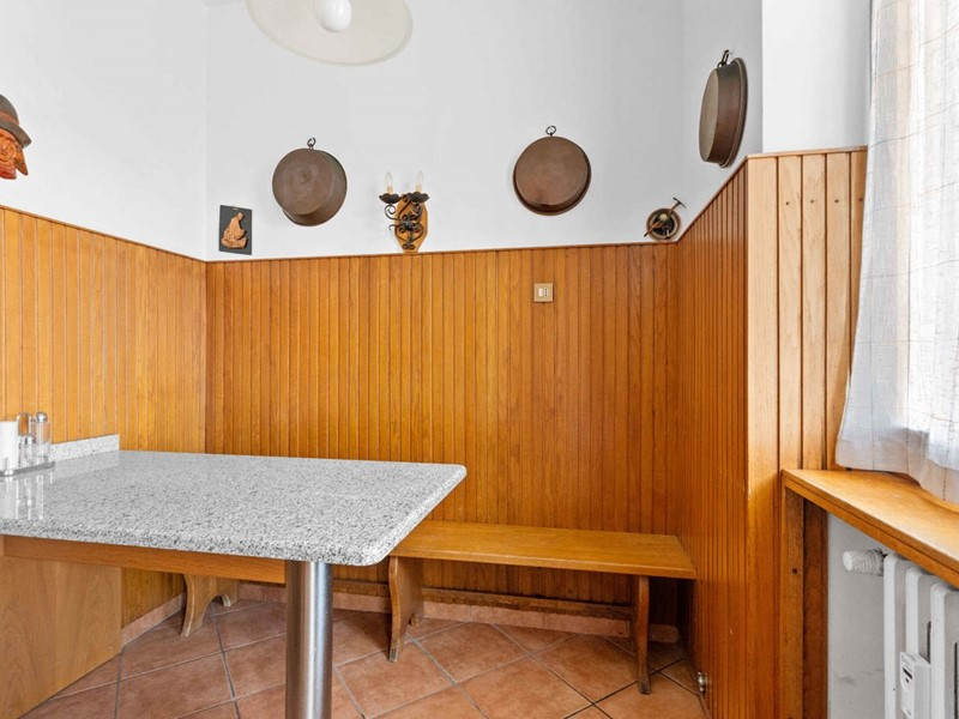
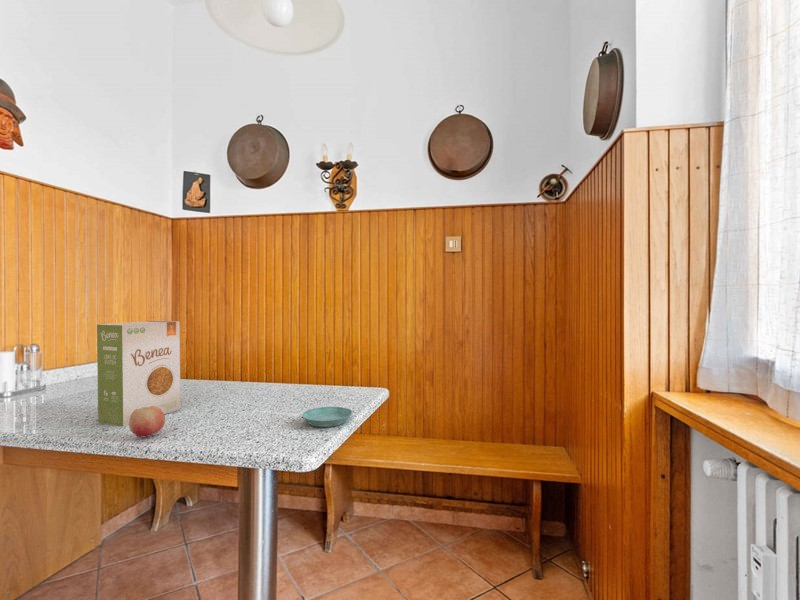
+ fruit [128,406,166,438]
+ food box [96,320,181,427]
+ saucer [301,406,353,428]
